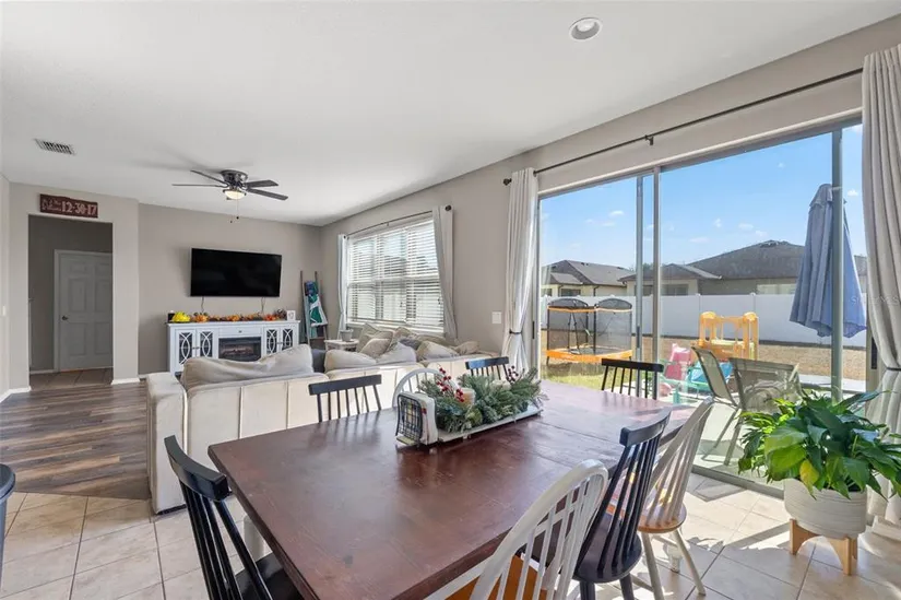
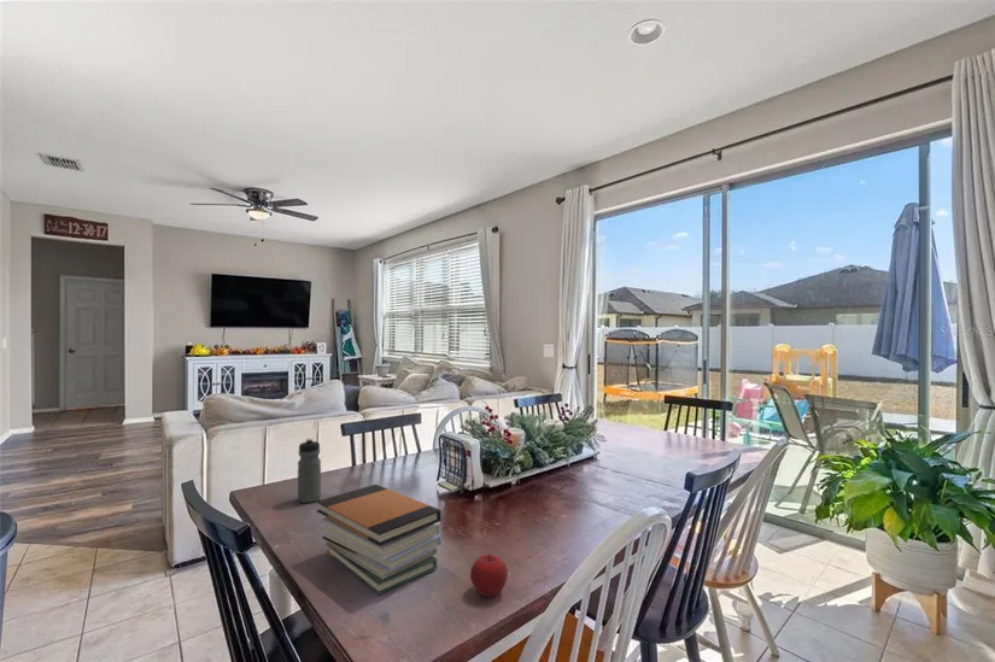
+ water bottle [297,438,322,504]
+ apple [469,552,509,598]
+ book stack [316,484,443,596]
